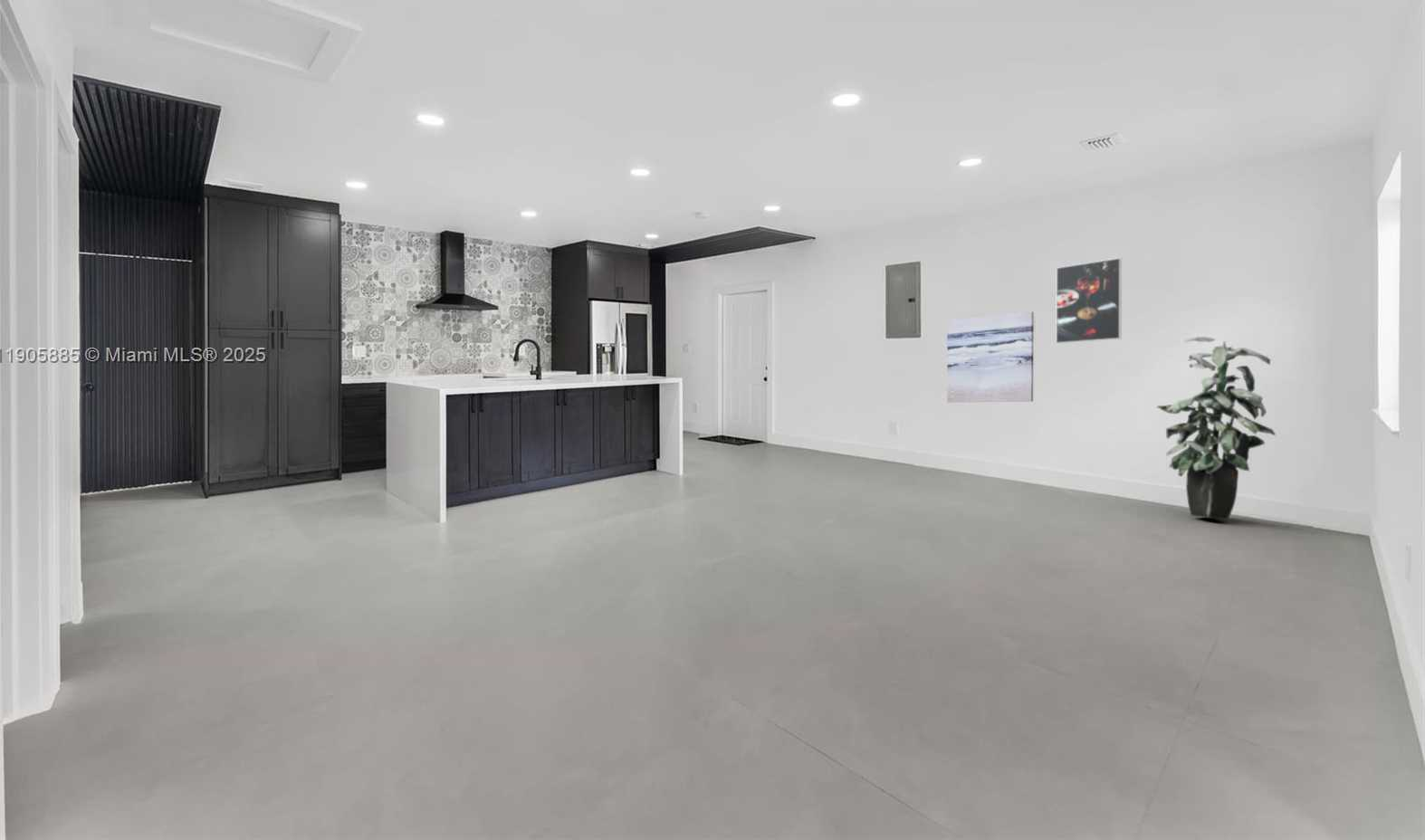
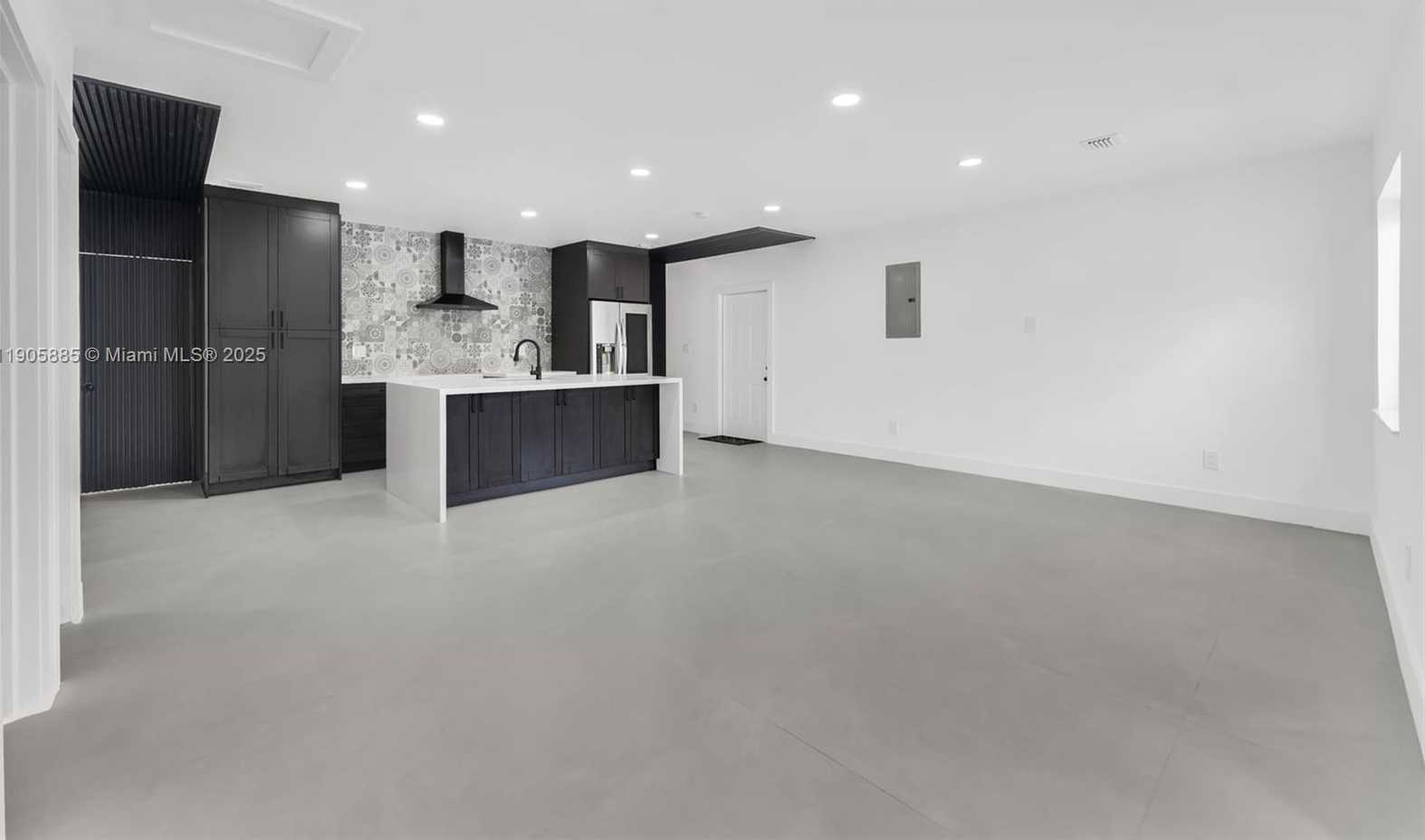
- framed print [1055,257,1123,344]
- indoor plant [1155,336,1277,521]
- wall art [946,310,1035,403]
